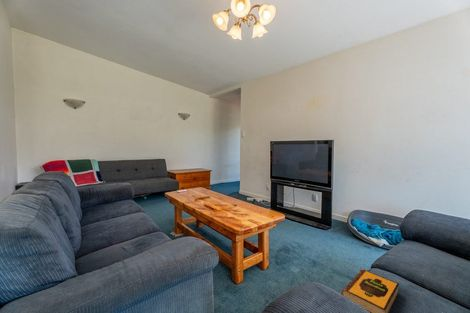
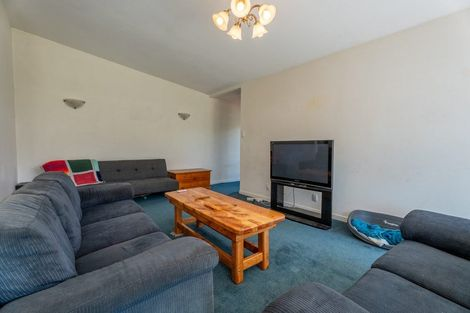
- hardback book [340,268,400,313]
